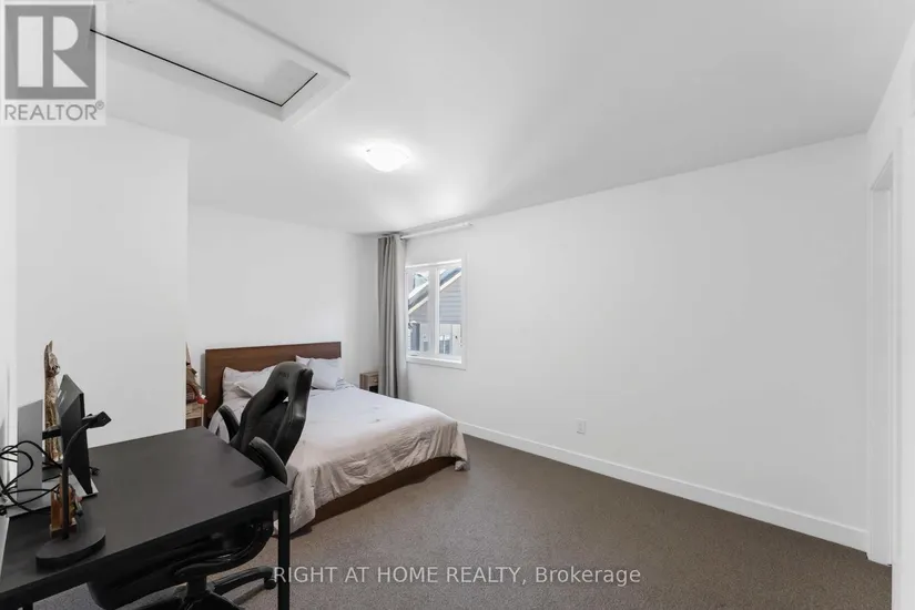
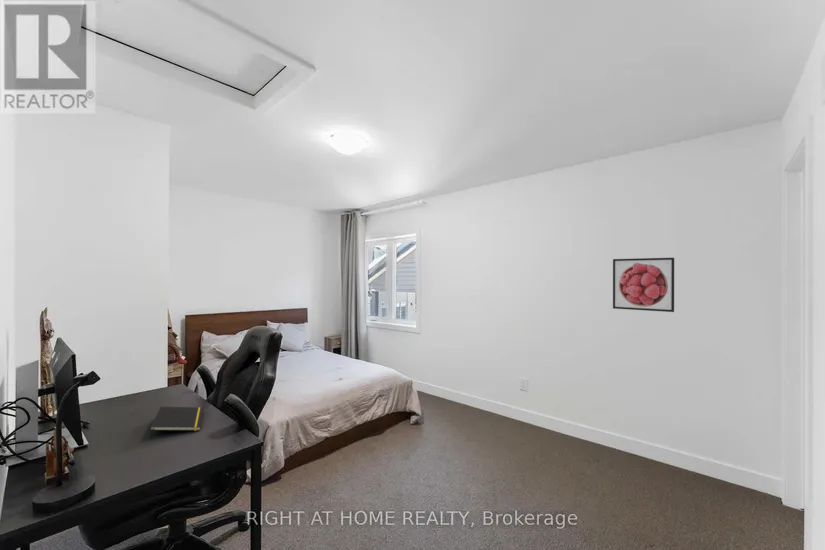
+ notepad [149,406,205,440]
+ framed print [612,257,675,313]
